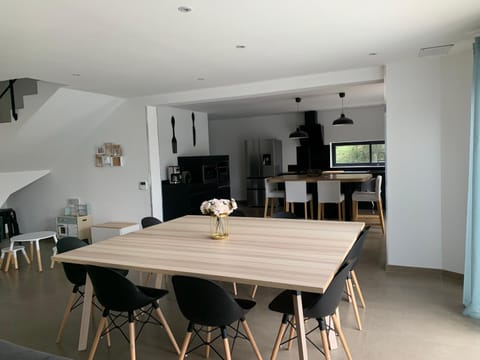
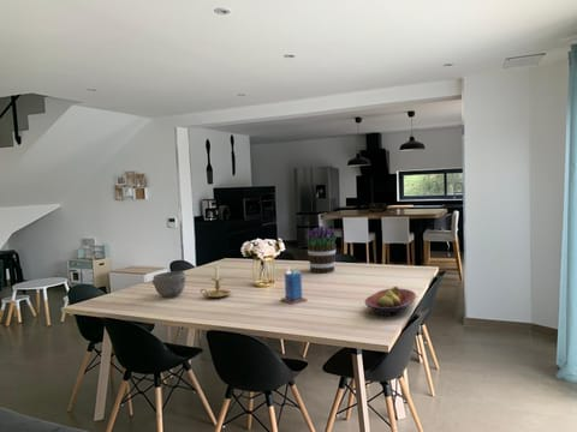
+ candle holder [200,265,232,299]
+ candle [280,266,308,306]
+ bowl [151,270,186,299]
+ fruit bowl [364,286,417,317]
+ bouquet [304,226,338,275]
